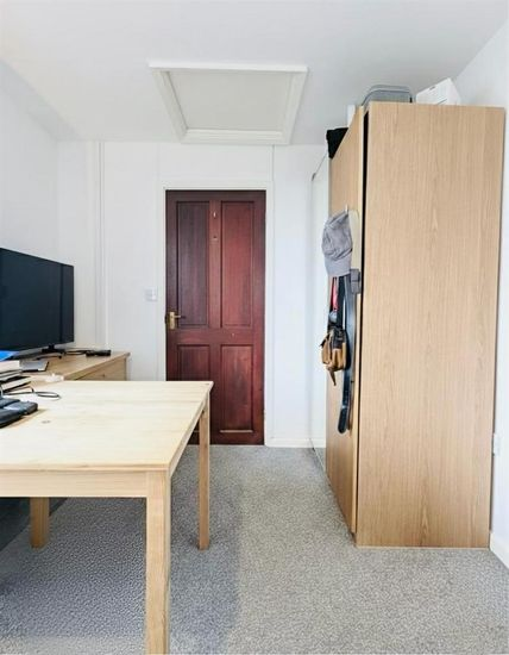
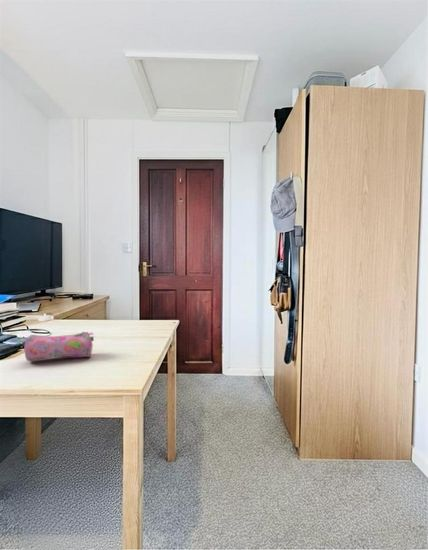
+ pencil case [23,331,95,362]
